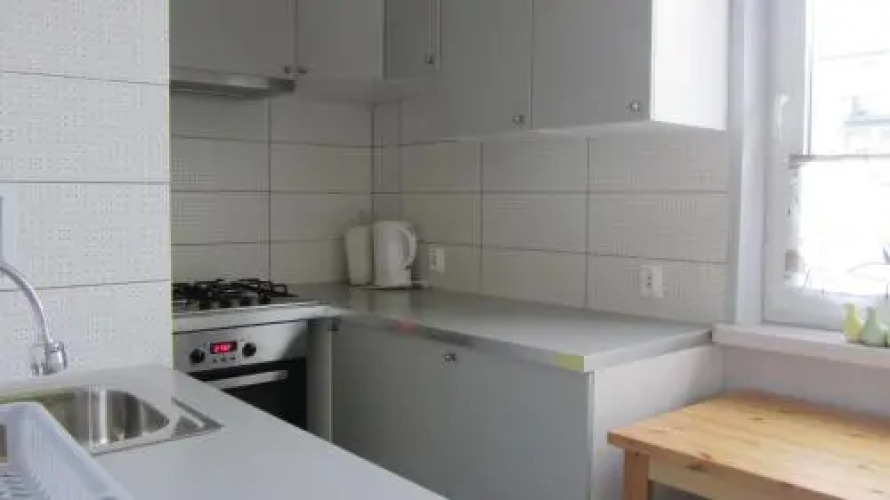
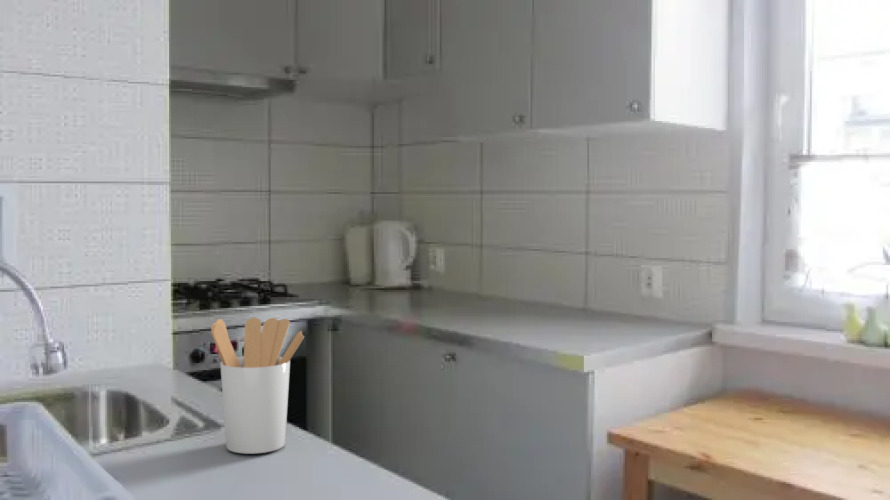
+ utensil holder [210,317,305,455]
